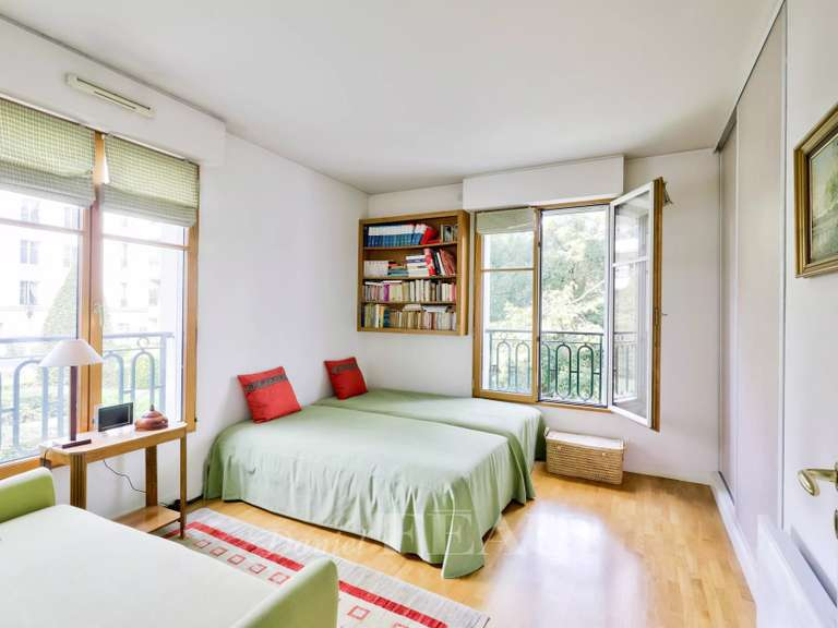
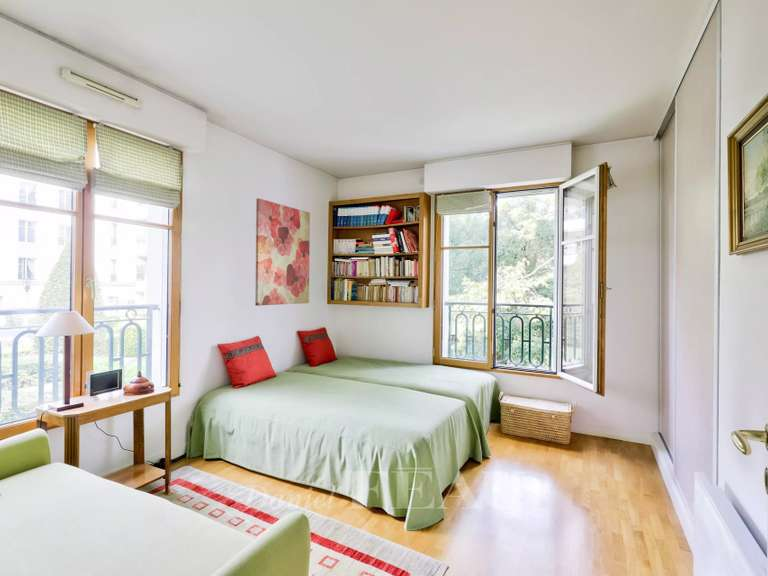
+ wall art [254,198,311,307]
